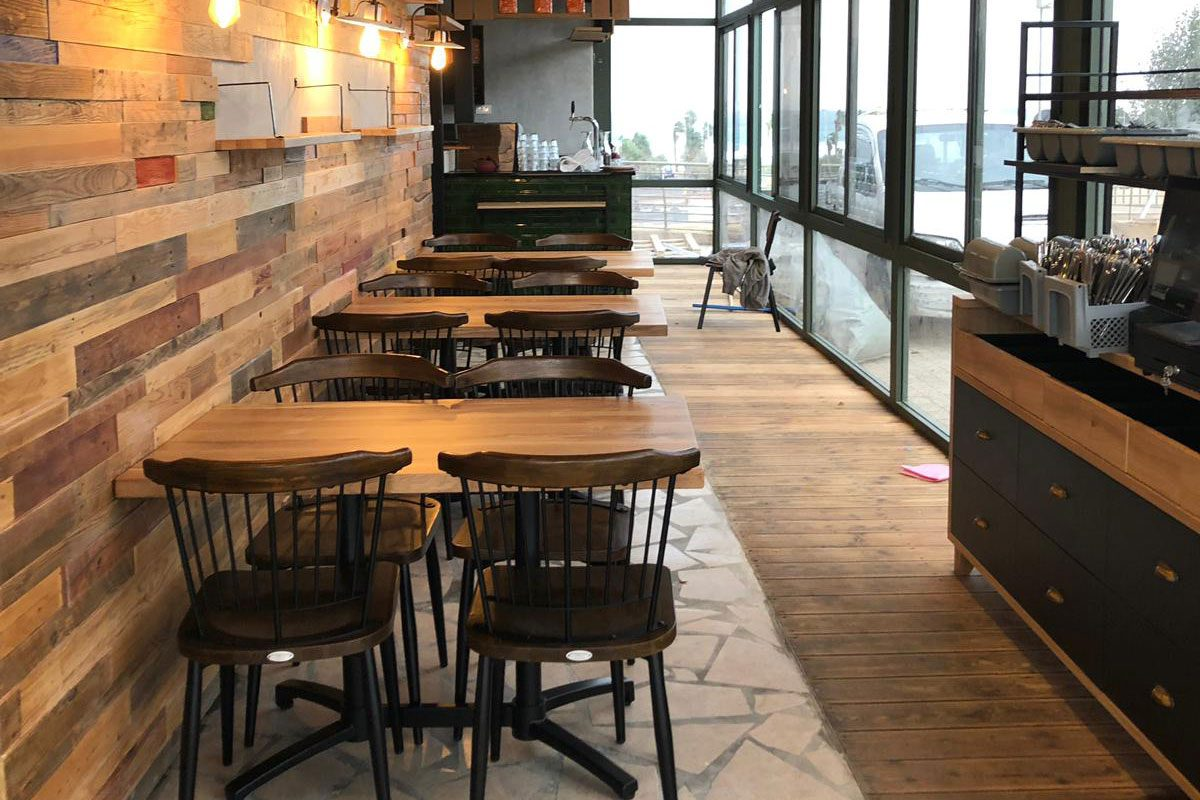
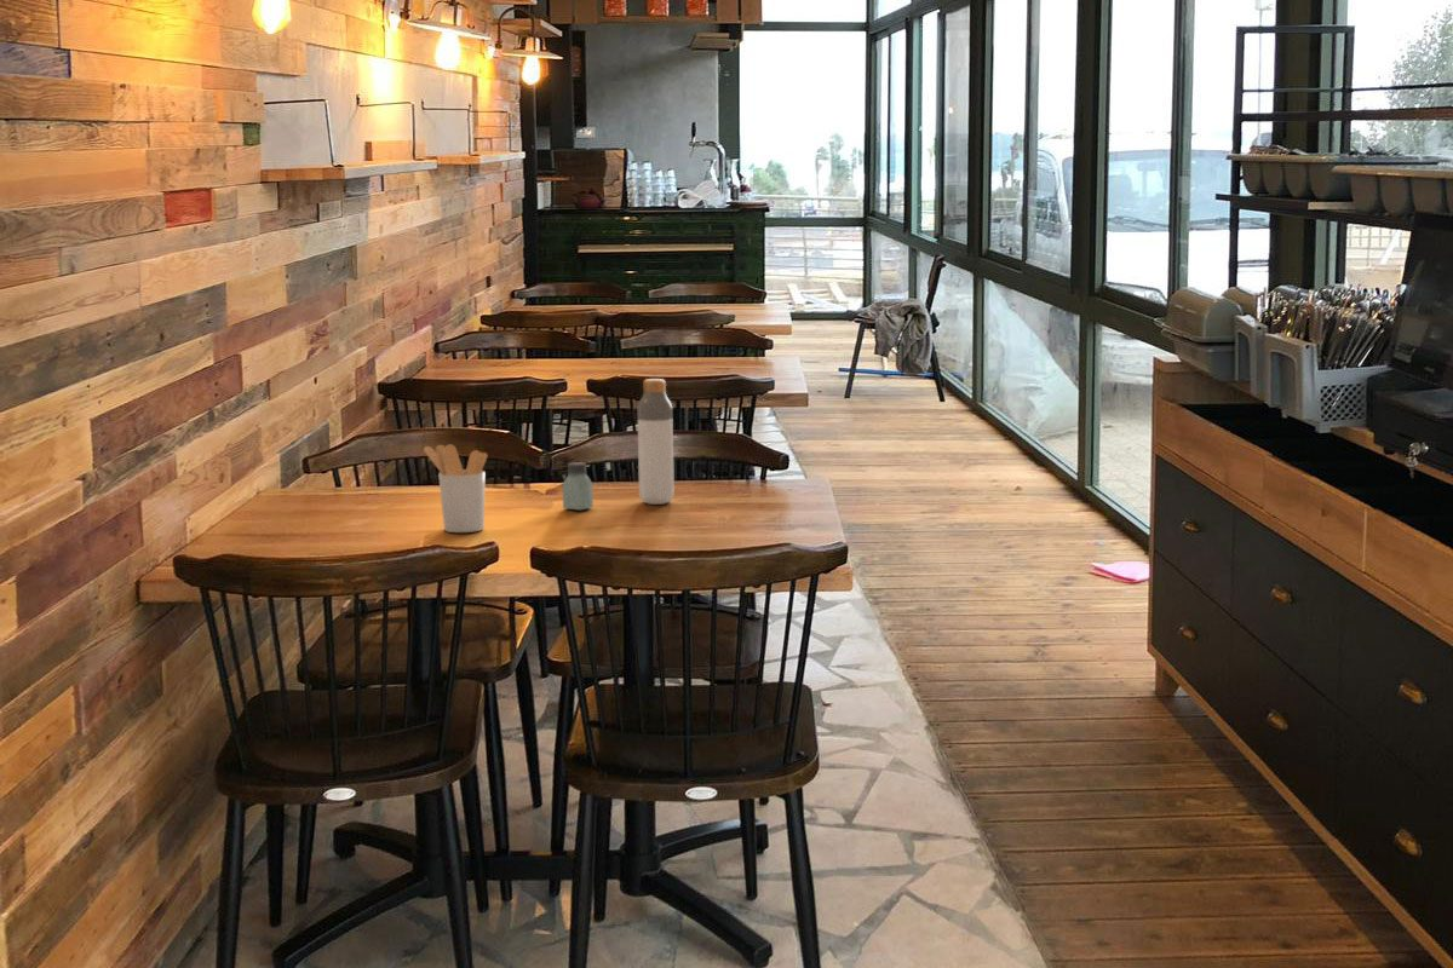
+ saltshaker [562,461,595,512]
+ bottle [637,378,676,506]
+ utensil holder [423,443,488,534]
